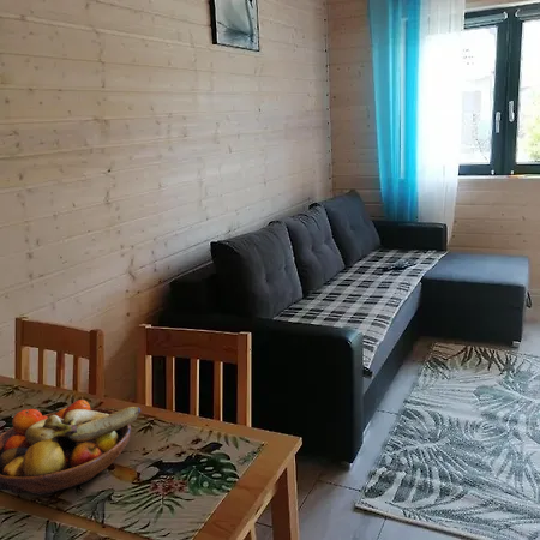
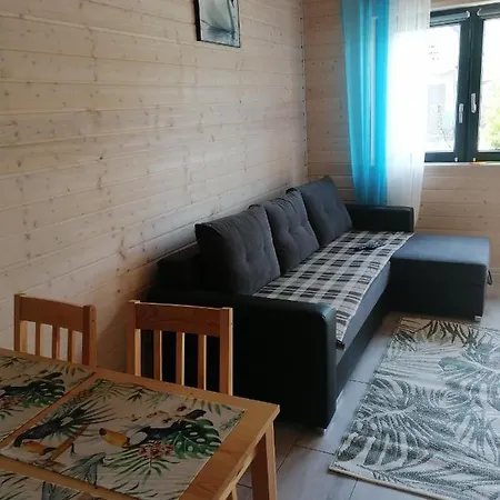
- fruit bowl [0,398,142,497]
